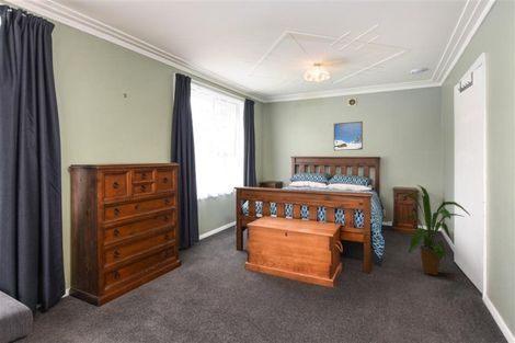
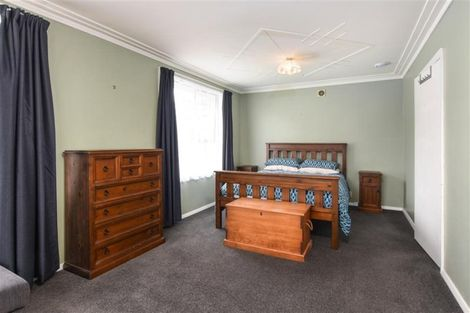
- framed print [333,121,364,151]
- house plant [394,184,471,276]
